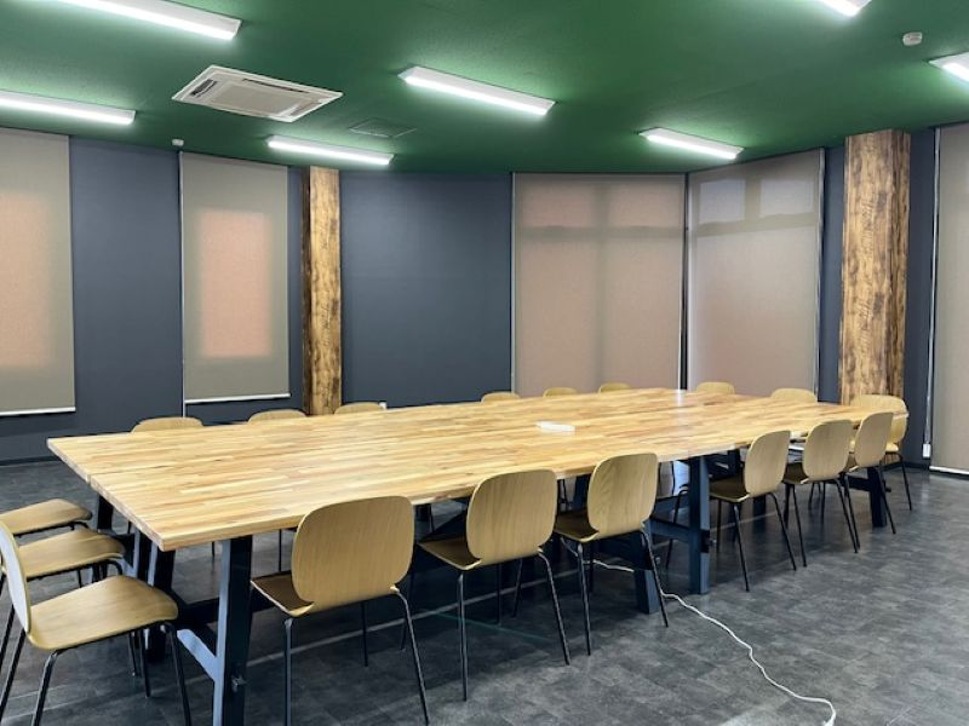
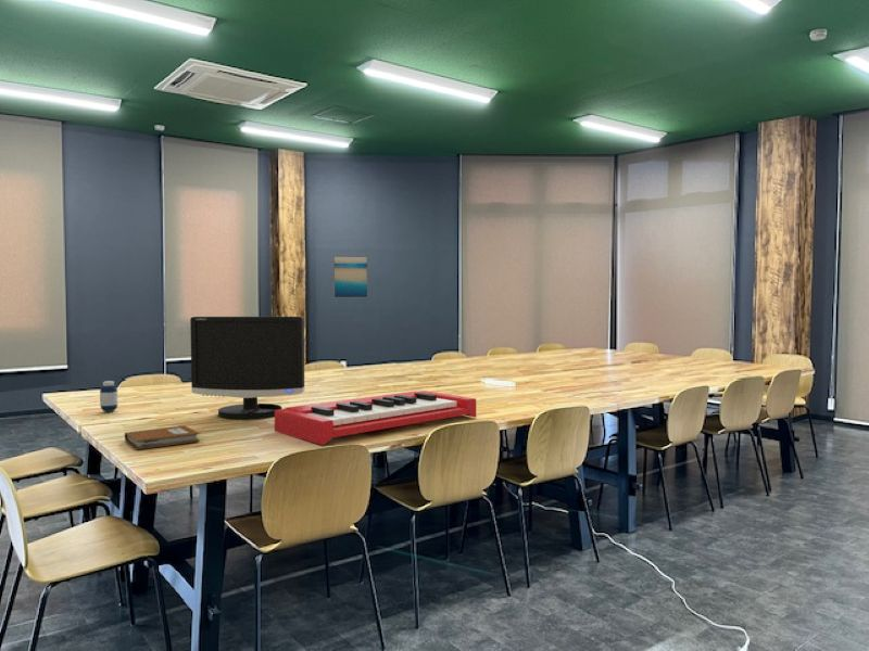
+ notebook [124,424,201,450]
+ wall art [332,255,369,299]
+ keyboard [274,390,477,446]
+ monitor [189,316,305,420]
+ medicine bottle [99,380,118,413]
